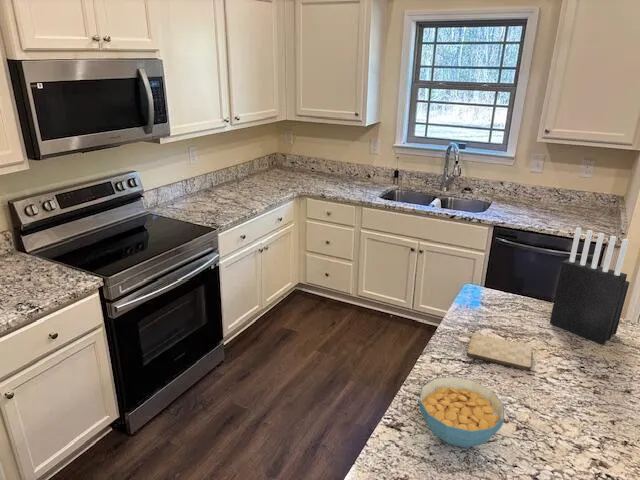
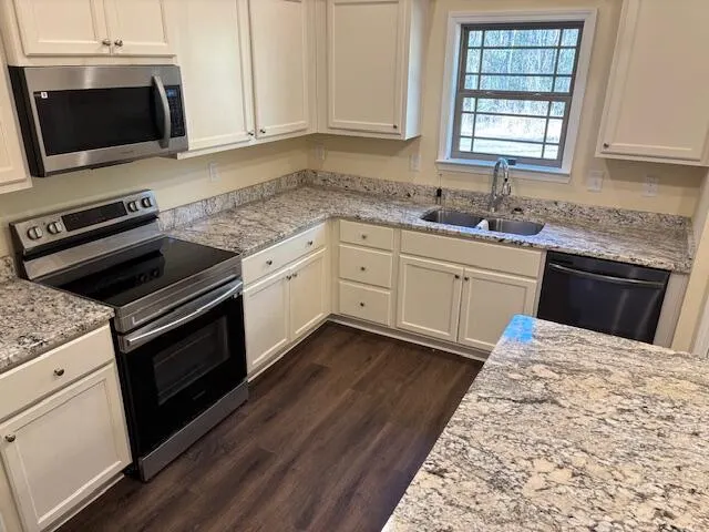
- knife block [549,226,631,346]
- cutting board [466,332,533,372]
- cereal bowl [418,375,505,448]
